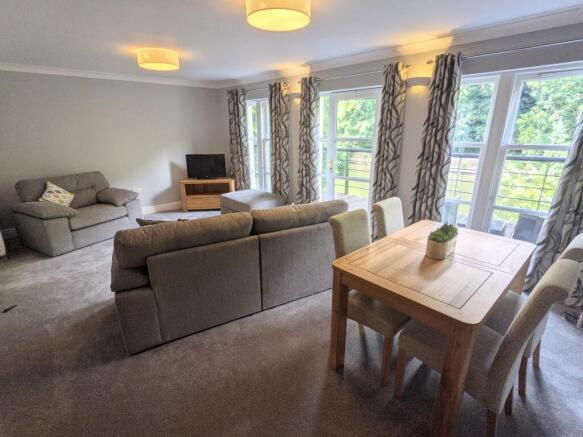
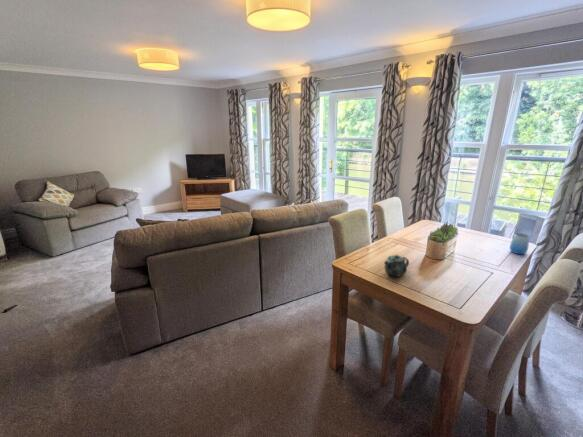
+ chinaware [383,254,410,278]
+ cup [509,232,530,255]
